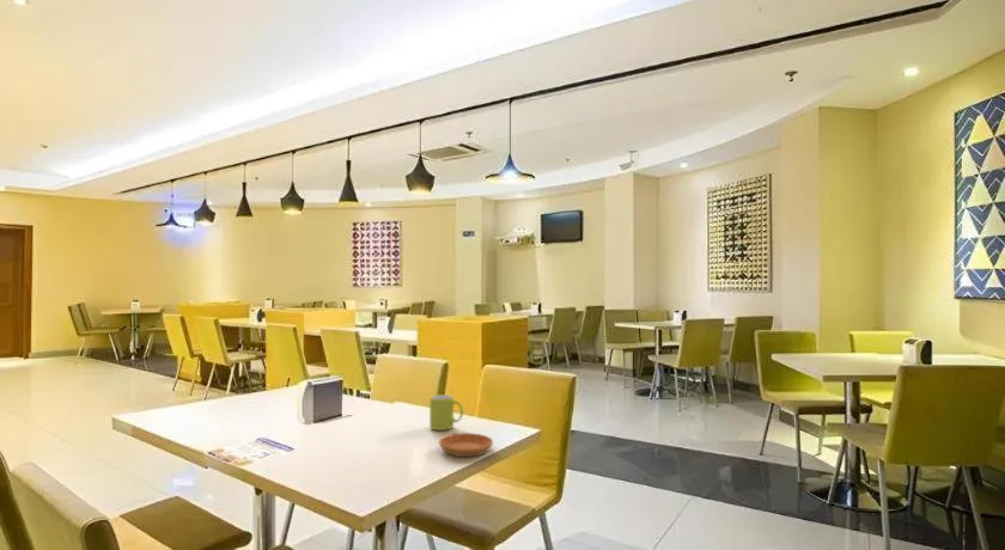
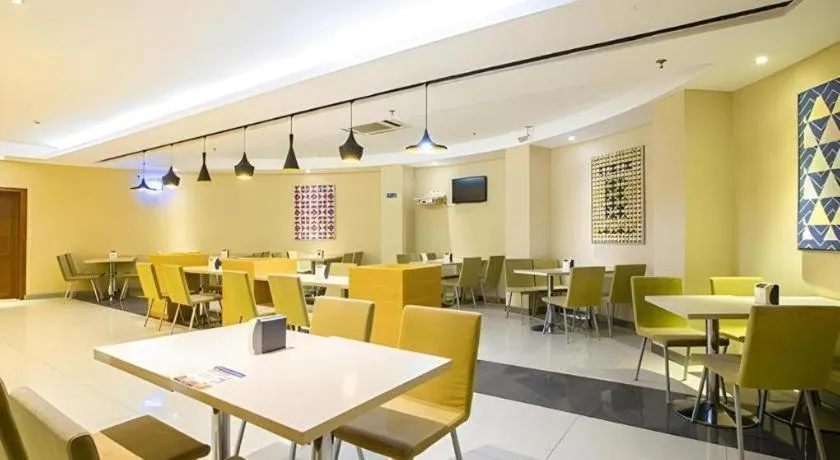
- mug [428,393,464,432]
- saucer [438,432,494,458]
